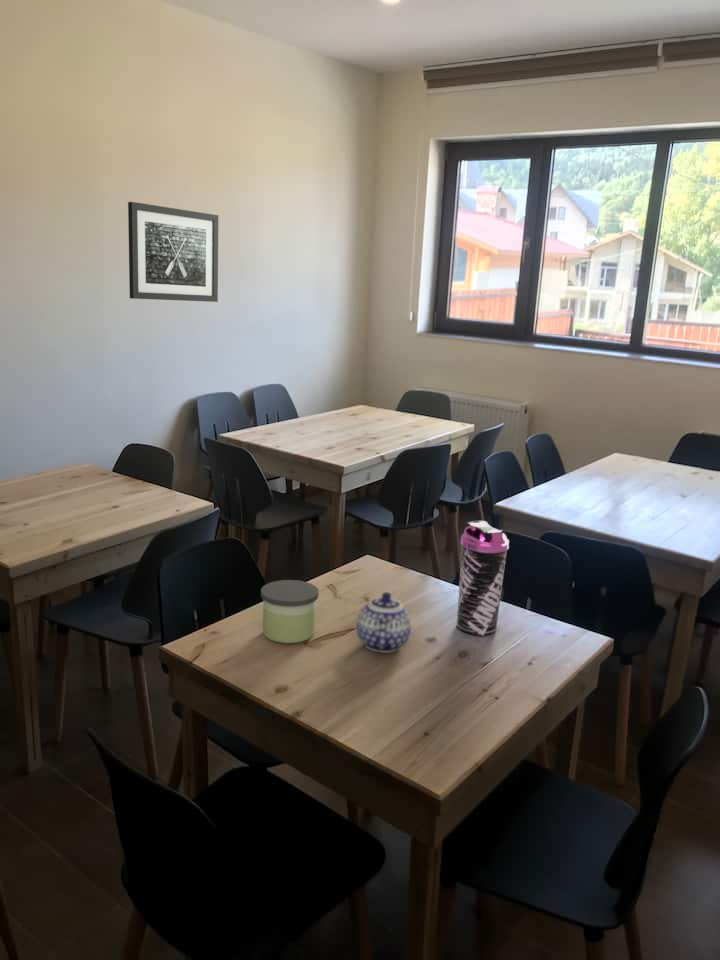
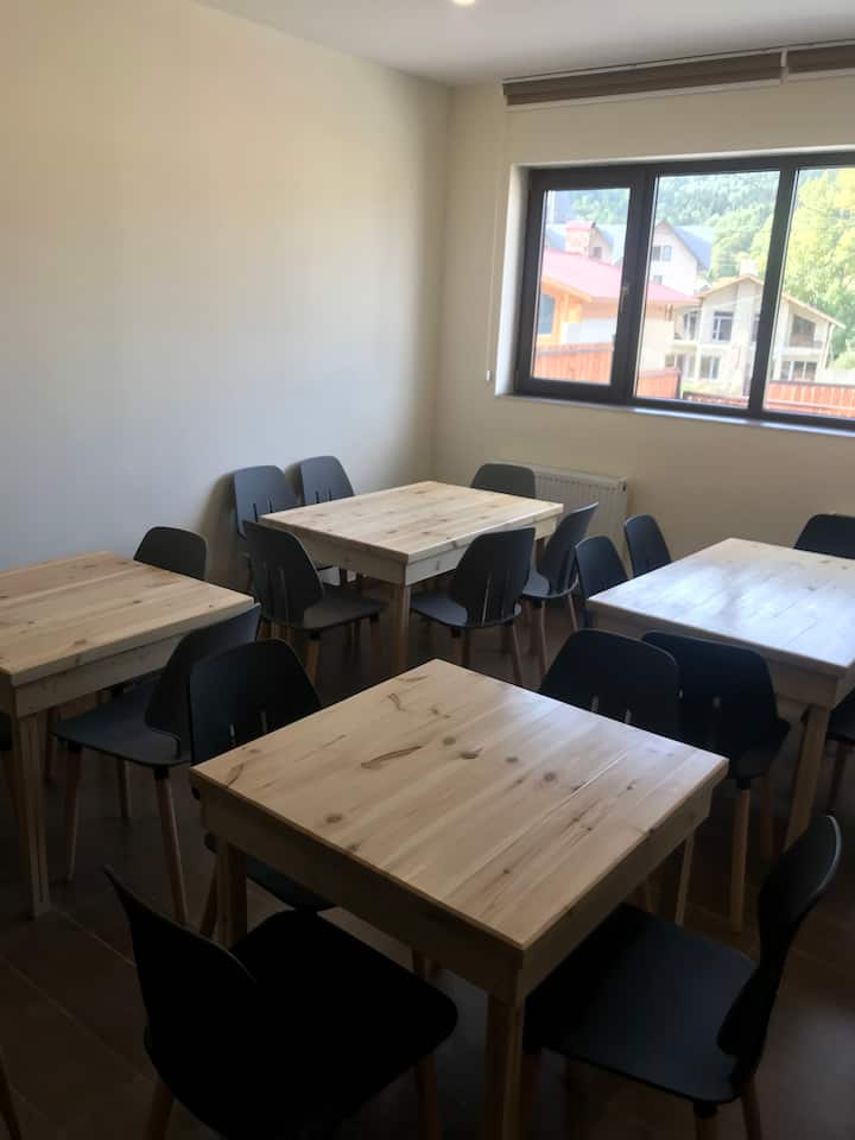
- candle [260,579,320,644]
- water bottle [456,520,510,636]
- teapot [356,591,412,654]
- wall art [127,201,219,303]
